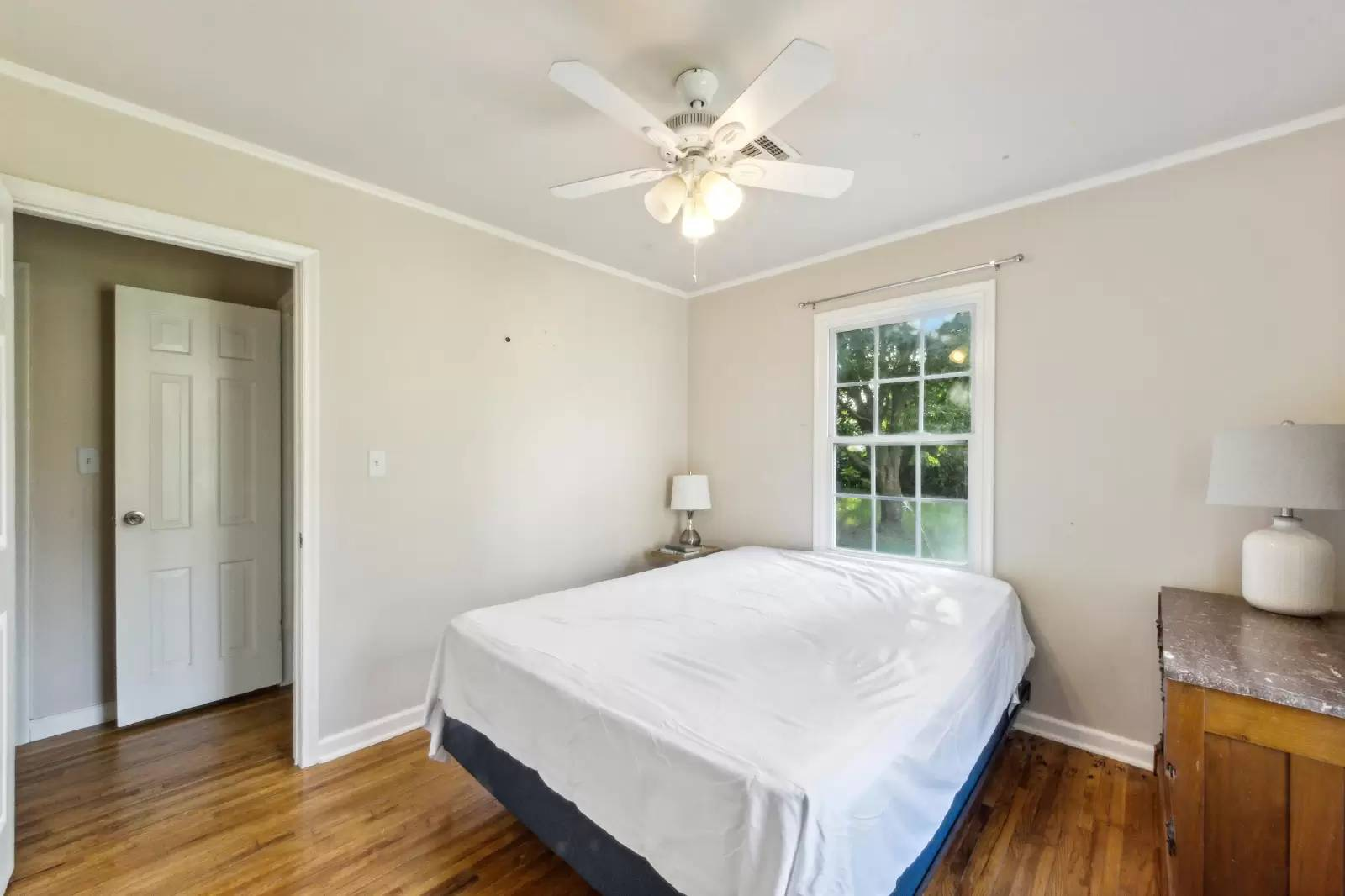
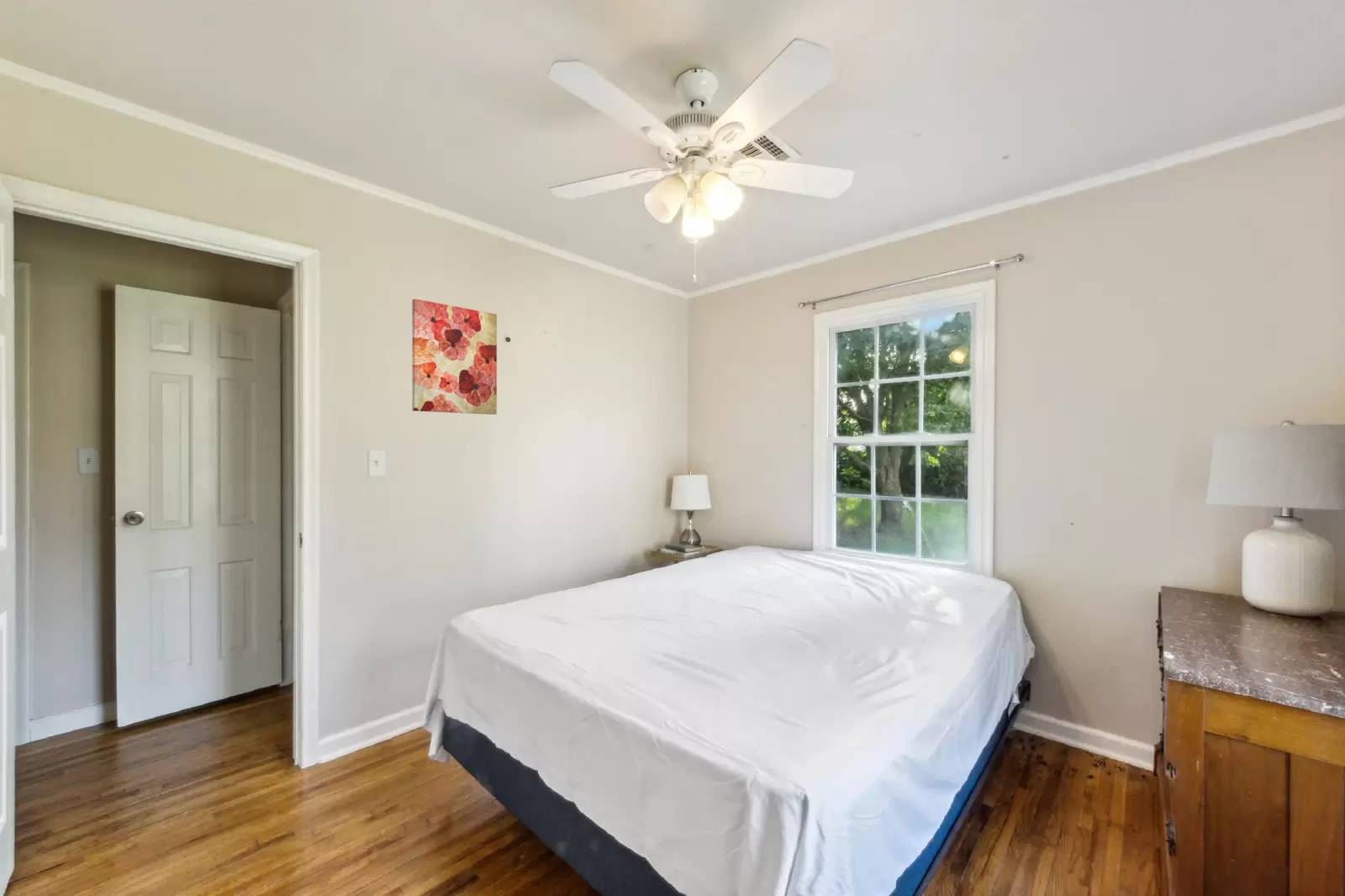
+ wall art [411,298,498,415]
